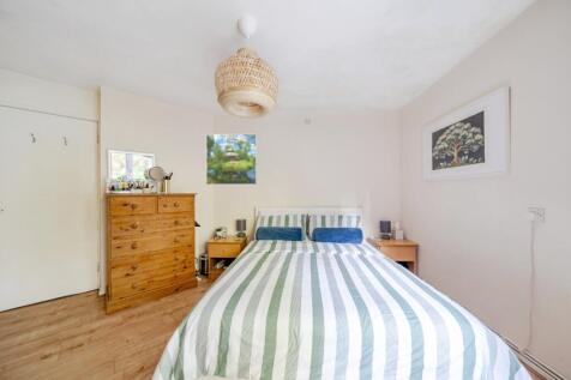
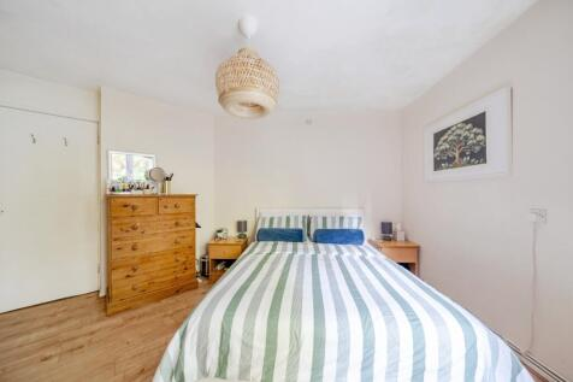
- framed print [205,133,258,186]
